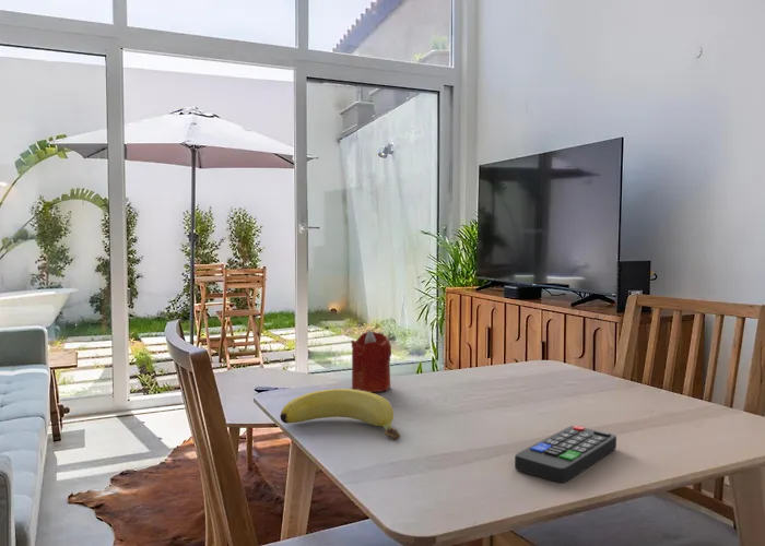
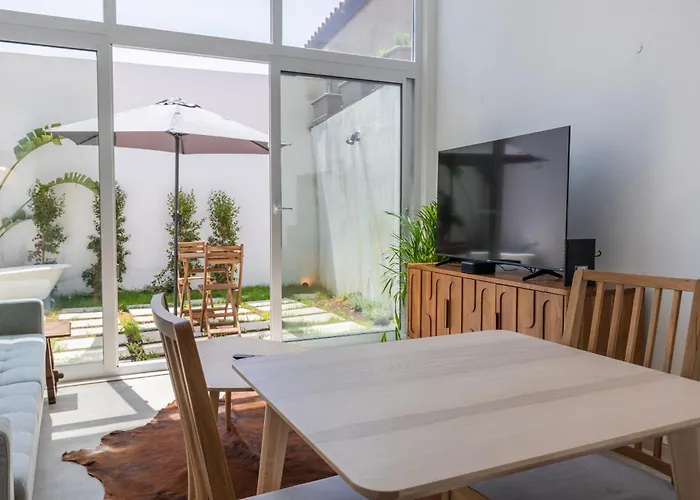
- remote control [514,425,617,484]
- banana [279,388,401,440]
- candle [350,329,392,393]
